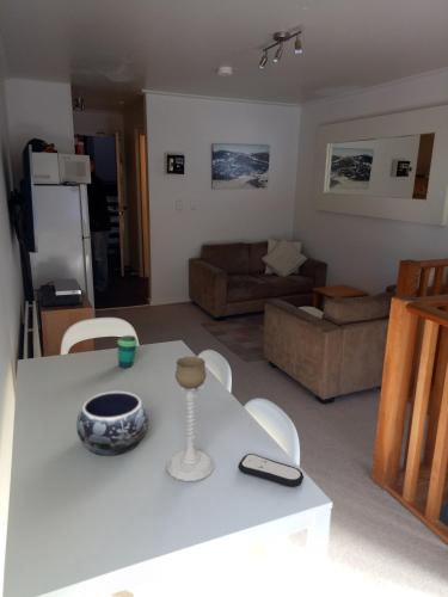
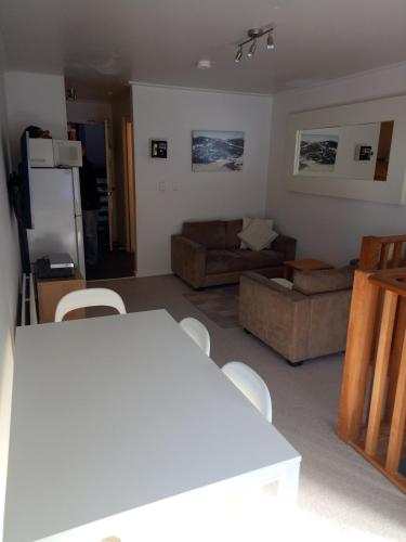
- cup [116,334,139,369]
- decorative bowl [75,390,149,457]
- candle holder [166,355,215,482]
- remote control [238,453,305,488]
